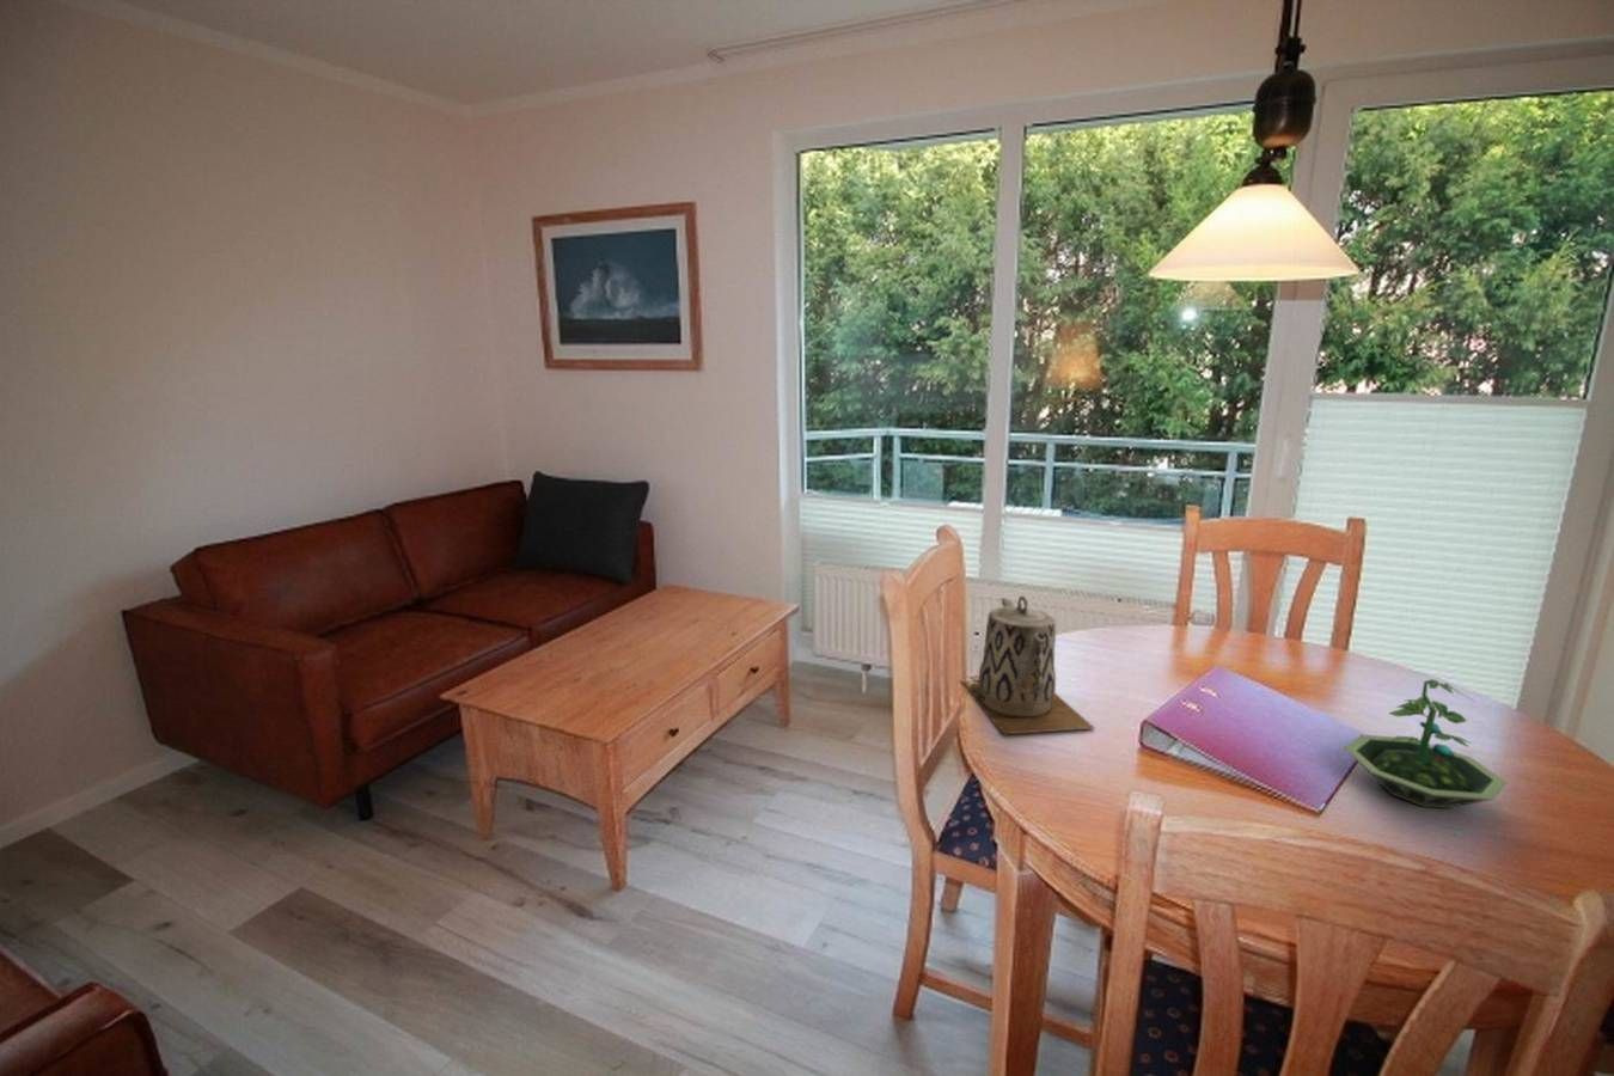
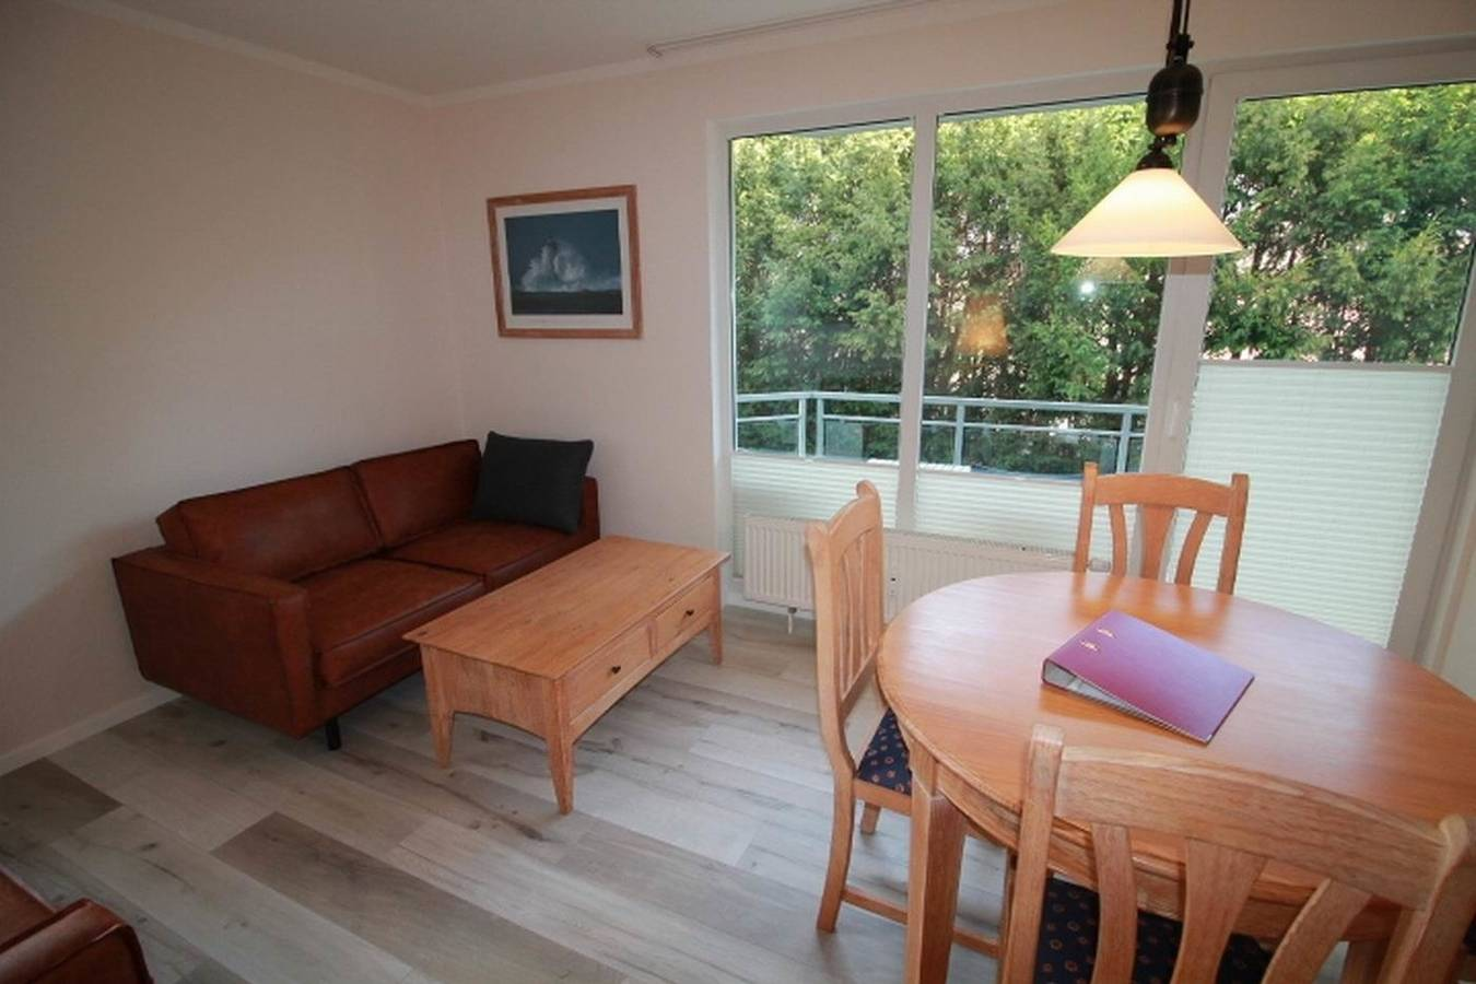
- teapot [957,596,1096,735]
- terrarium [1343,677,1507,809]
